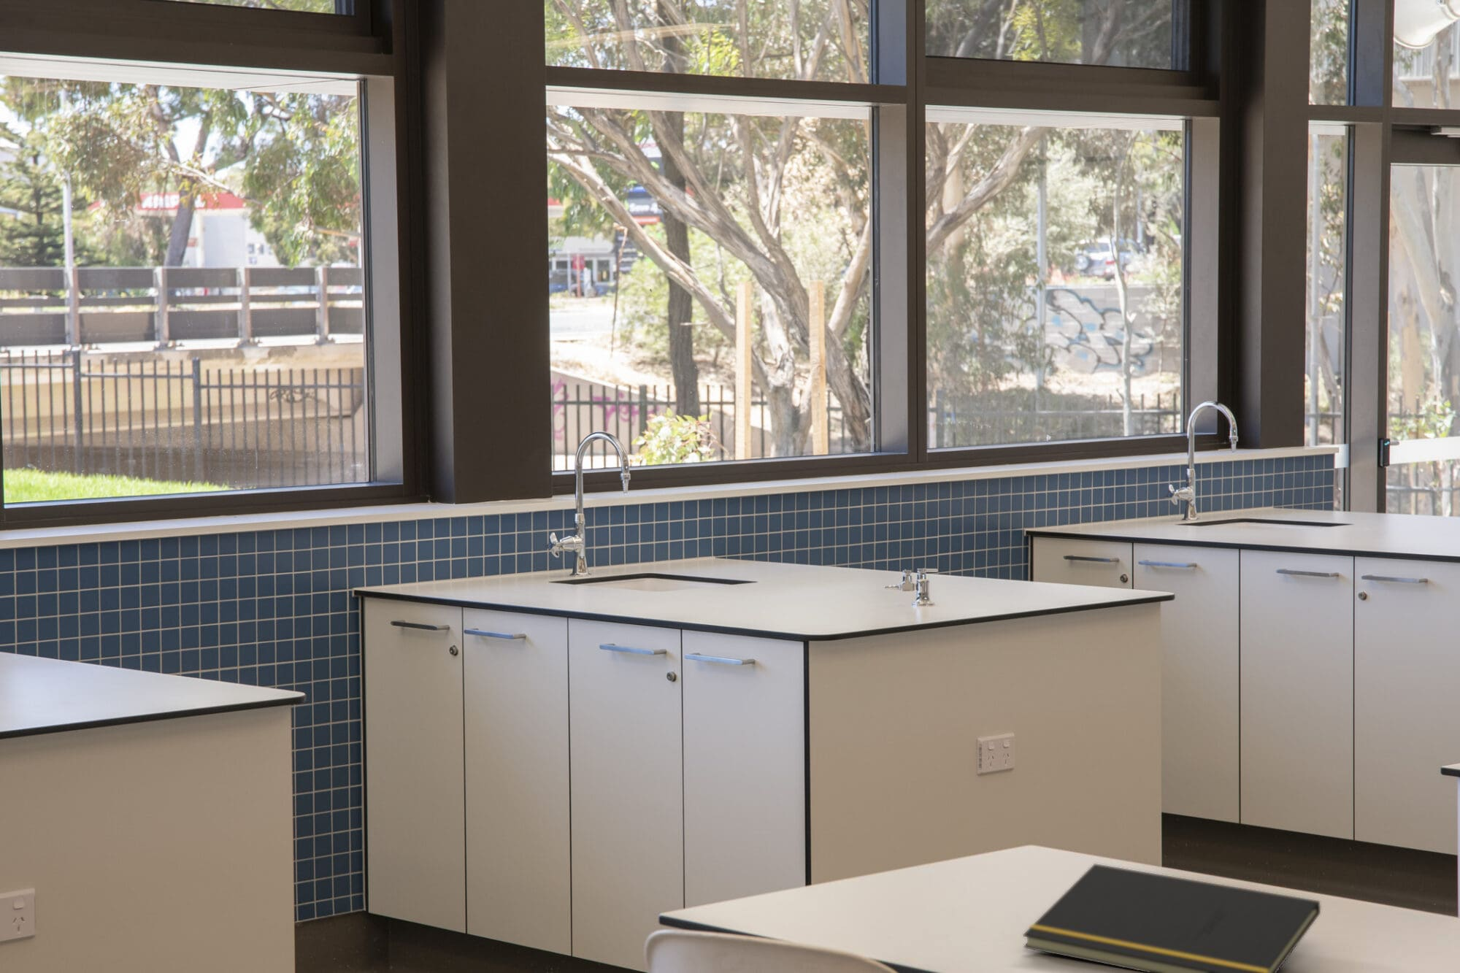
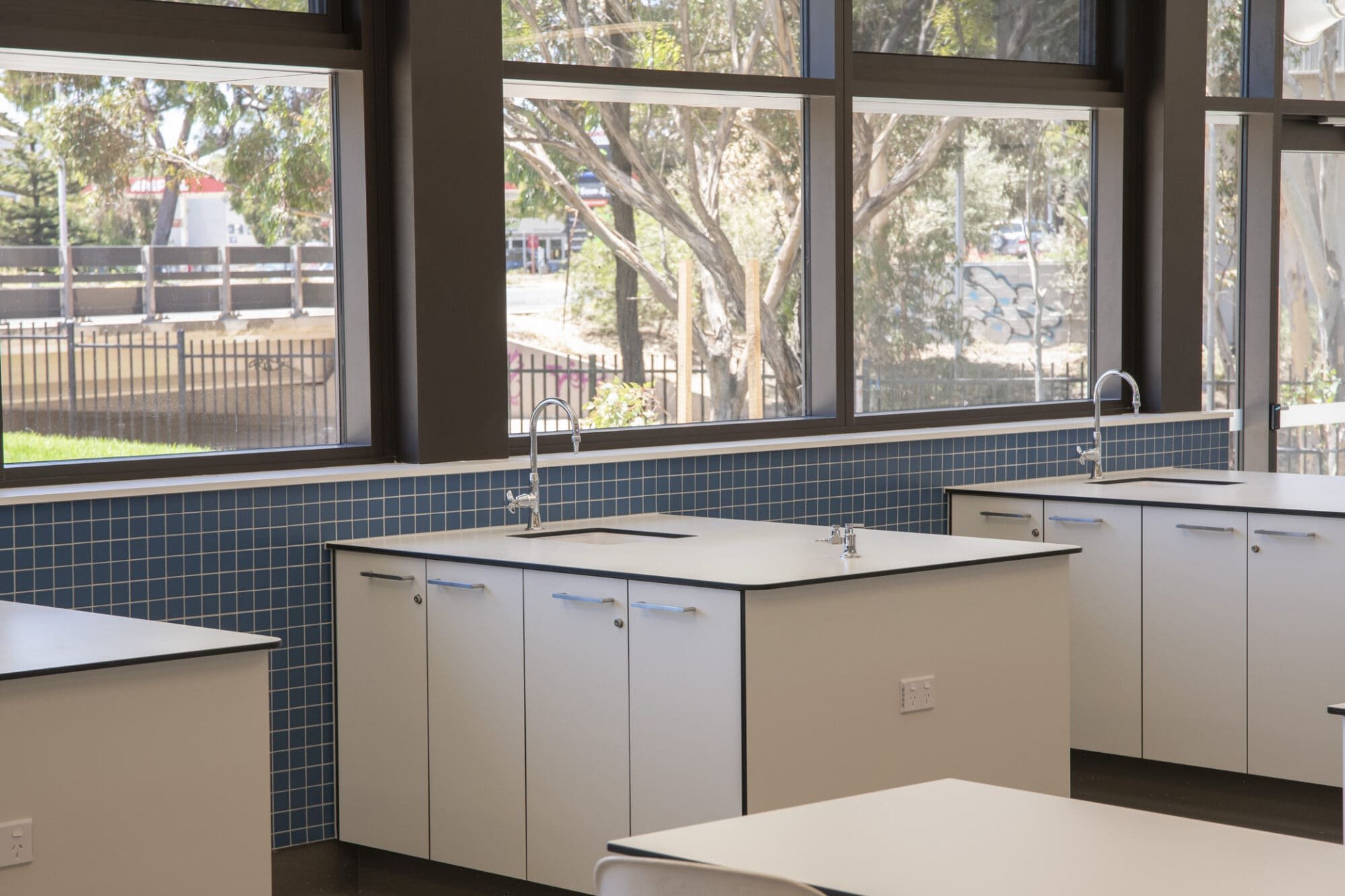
- notepad [1021,863,1321,973]
